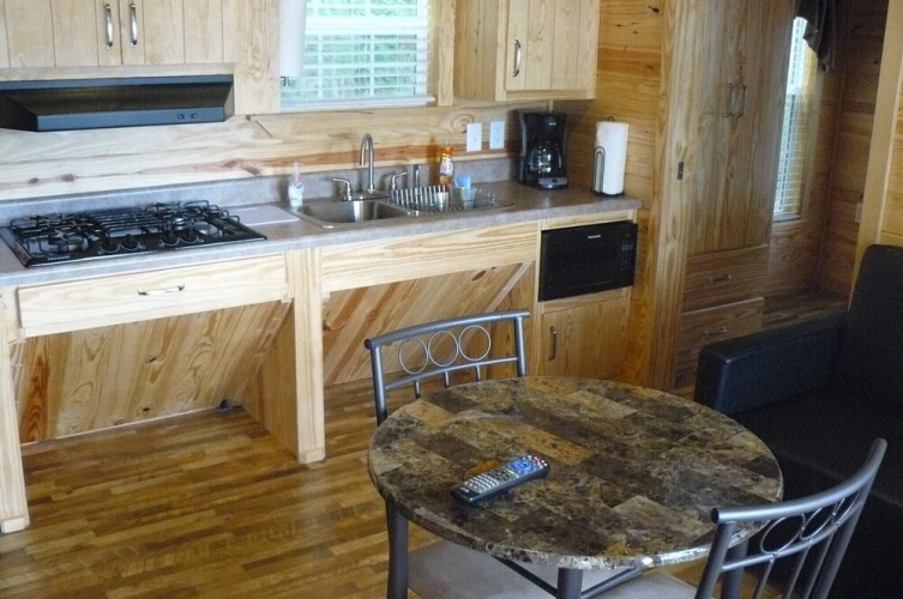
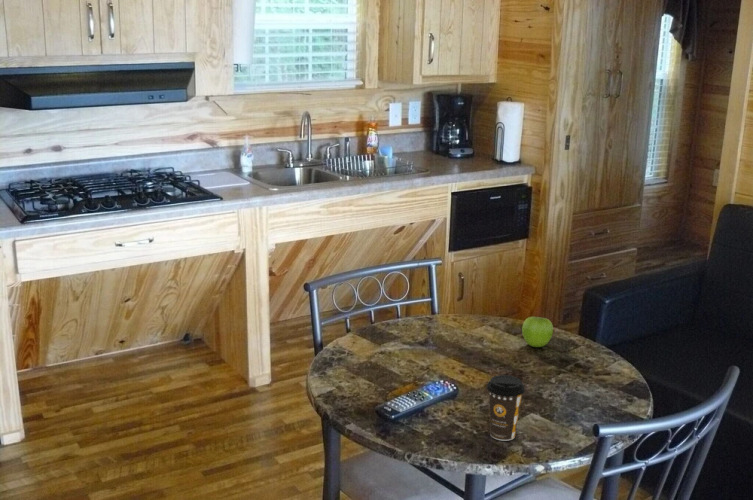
+ fruit [521,316,554,348]
+ coffee cup [486,374,526,442]
